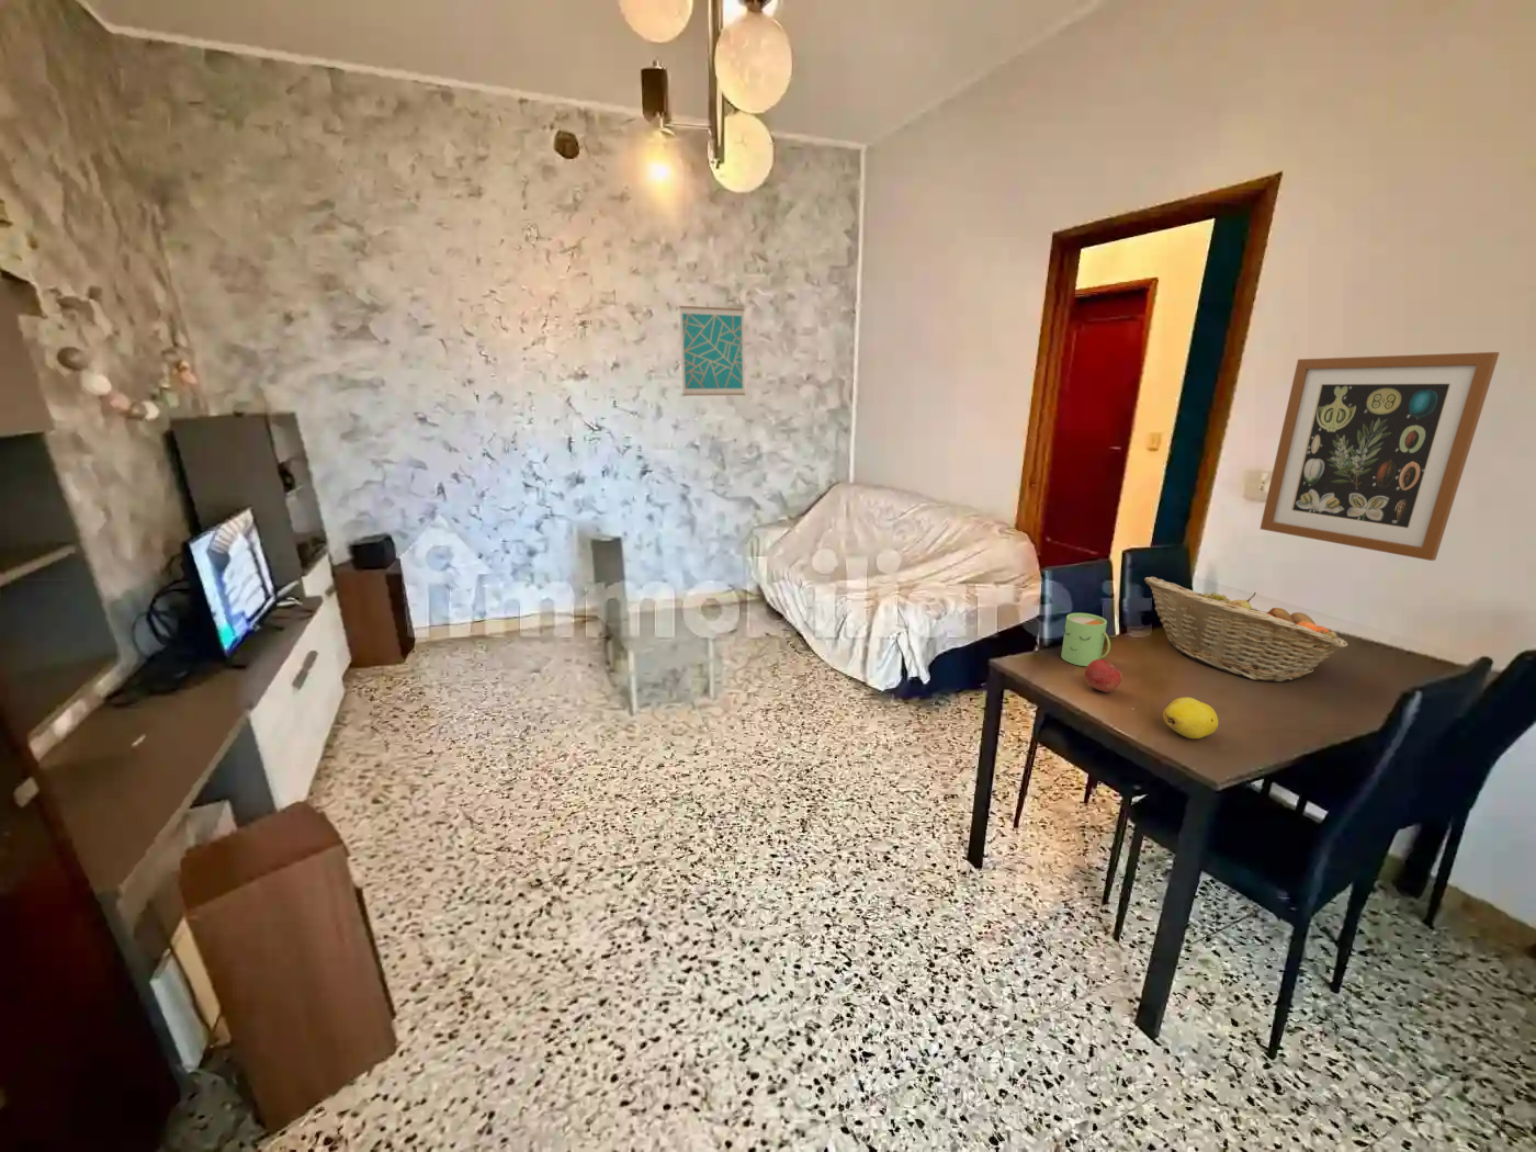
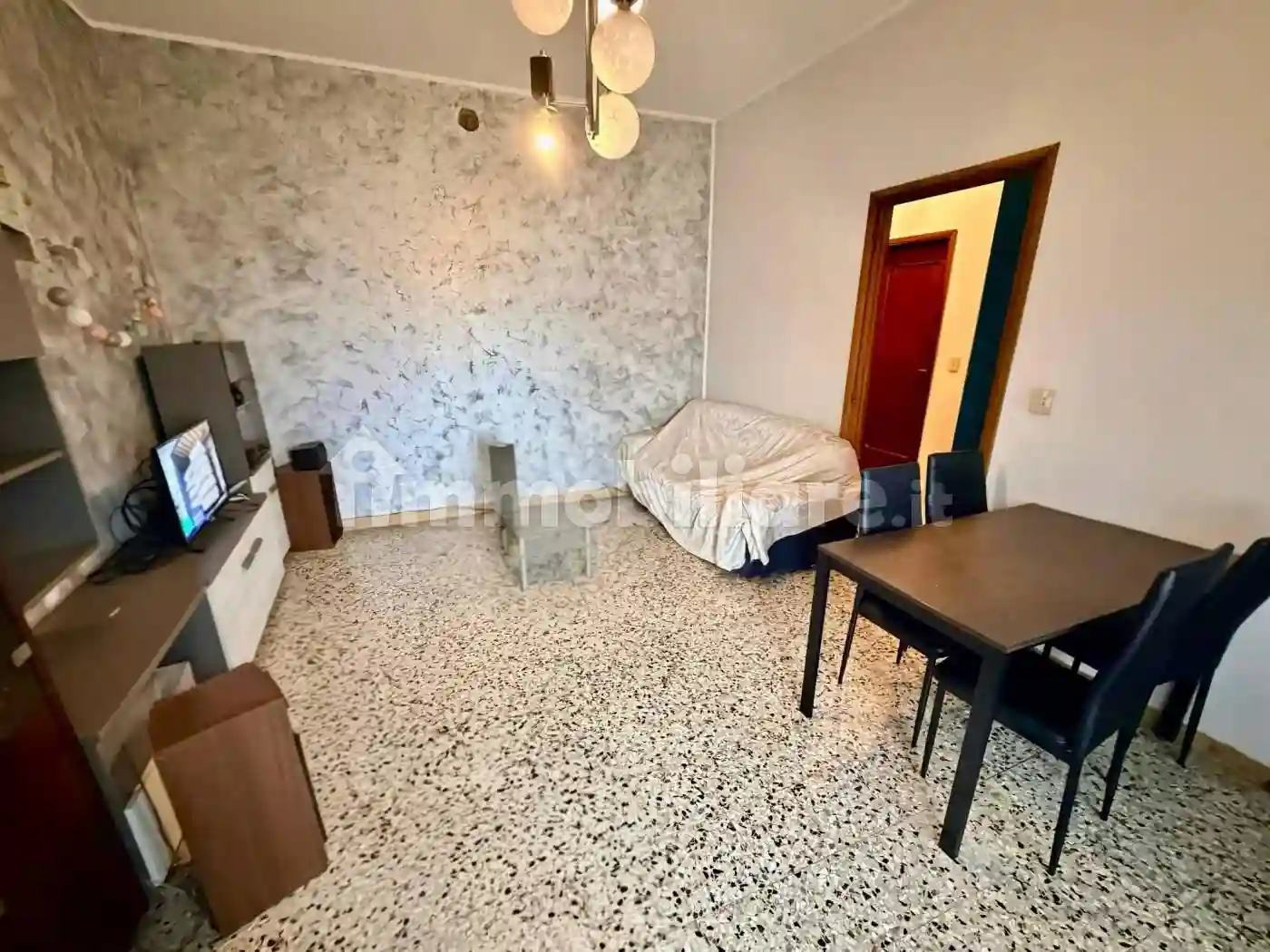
- fruit basket [1143,576,1349,684]
- wall art [679,305,746,397]
- apple [1084,658,1124,693]
- mug [1059,612,1111,667]
- fruit [1162,697,1219,739]
- wall art [1259,351,1501,561]
